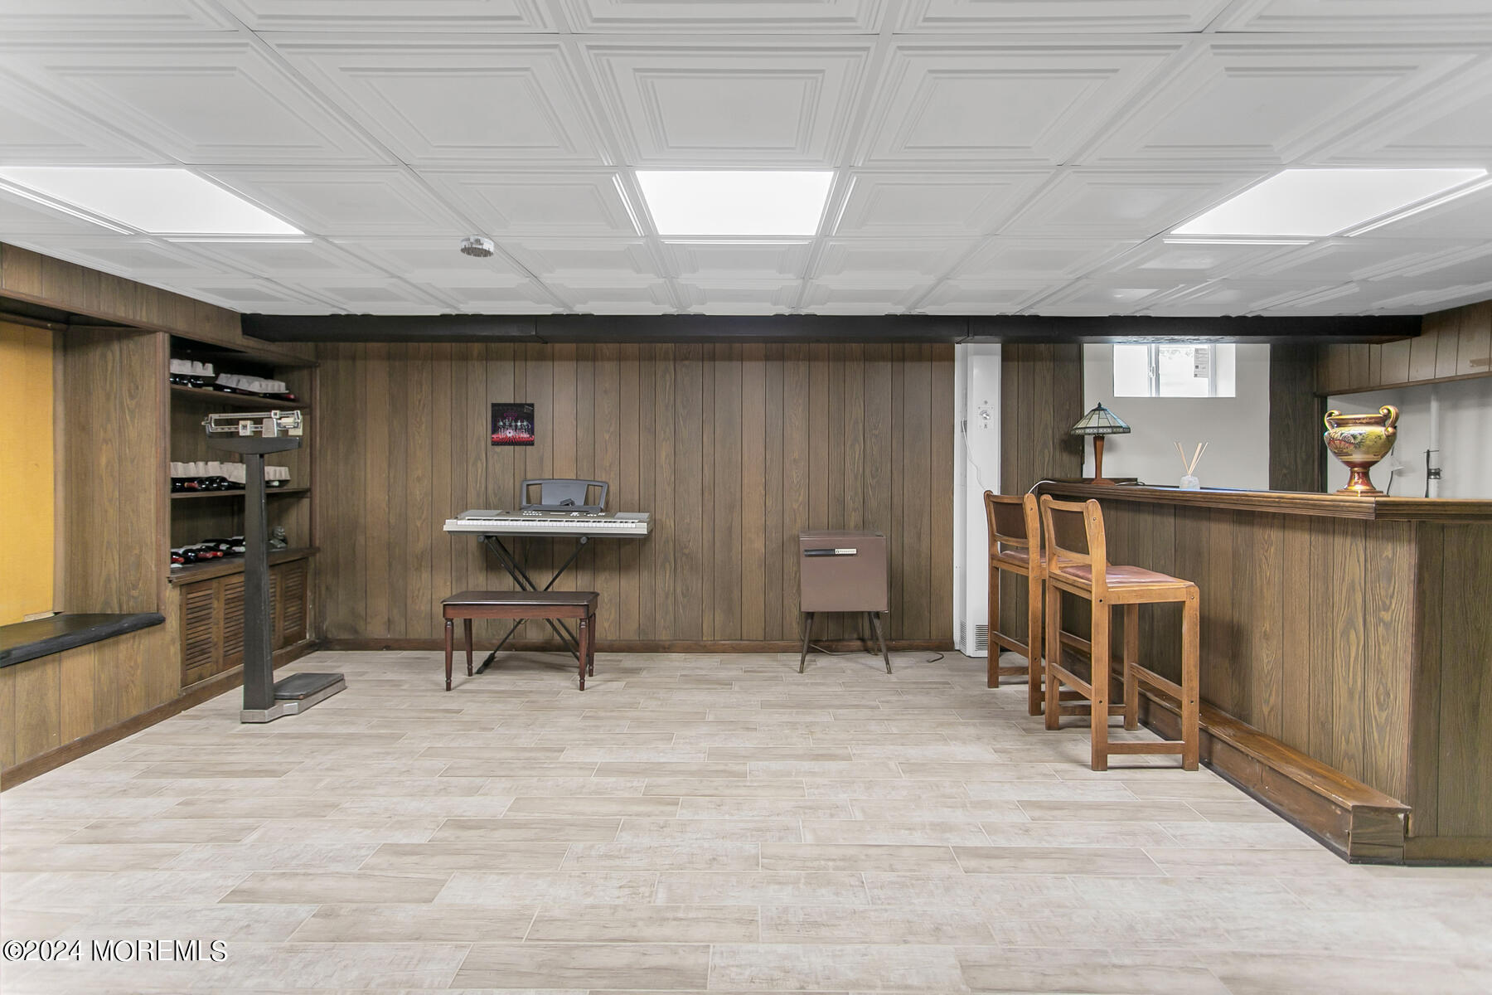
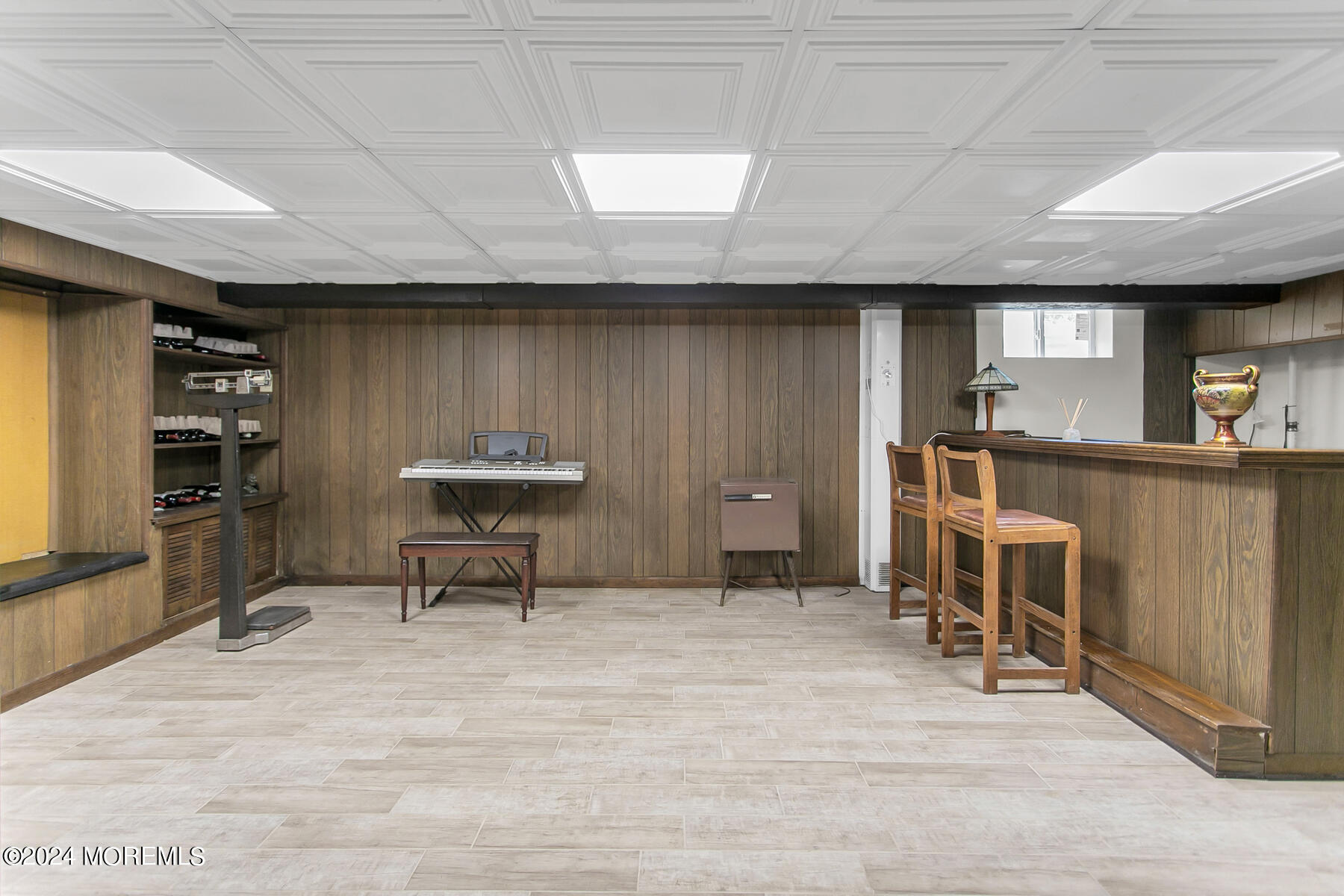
- smoke detector [460,235,495,258]
- album cover [491,402,535,446]
